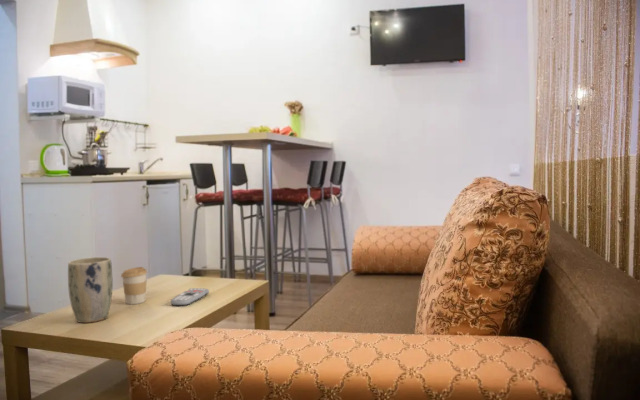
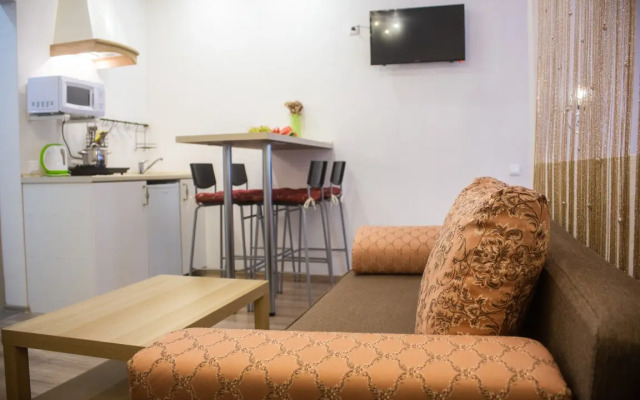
- coffee cup [120,266,148,305]
- remote control [169,287,210,307]
- plant pot [67,256,114,324]
